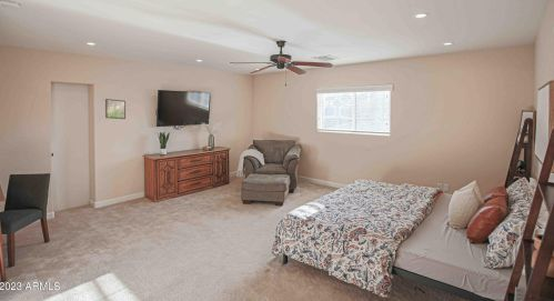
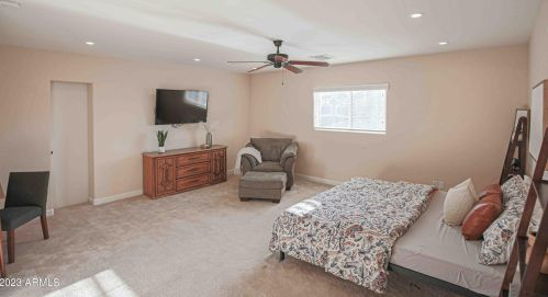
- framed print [104,98,127,120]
